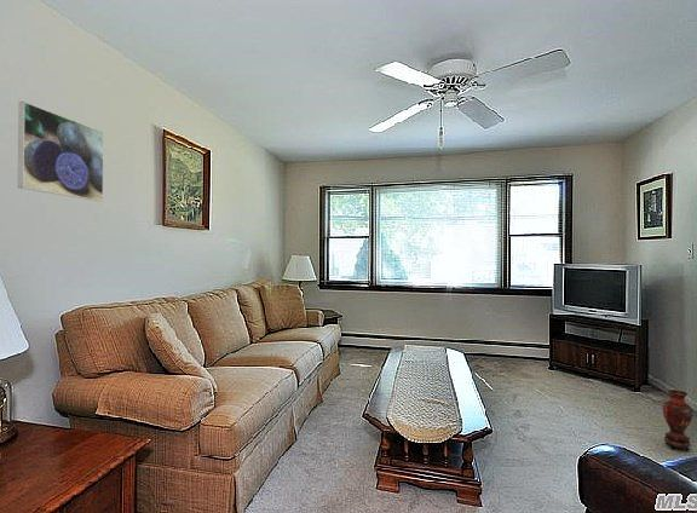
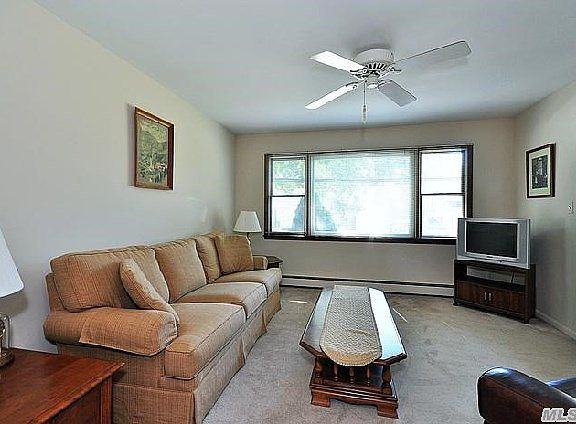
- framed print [17,100,105,202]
- vase [662,388,693,453]
